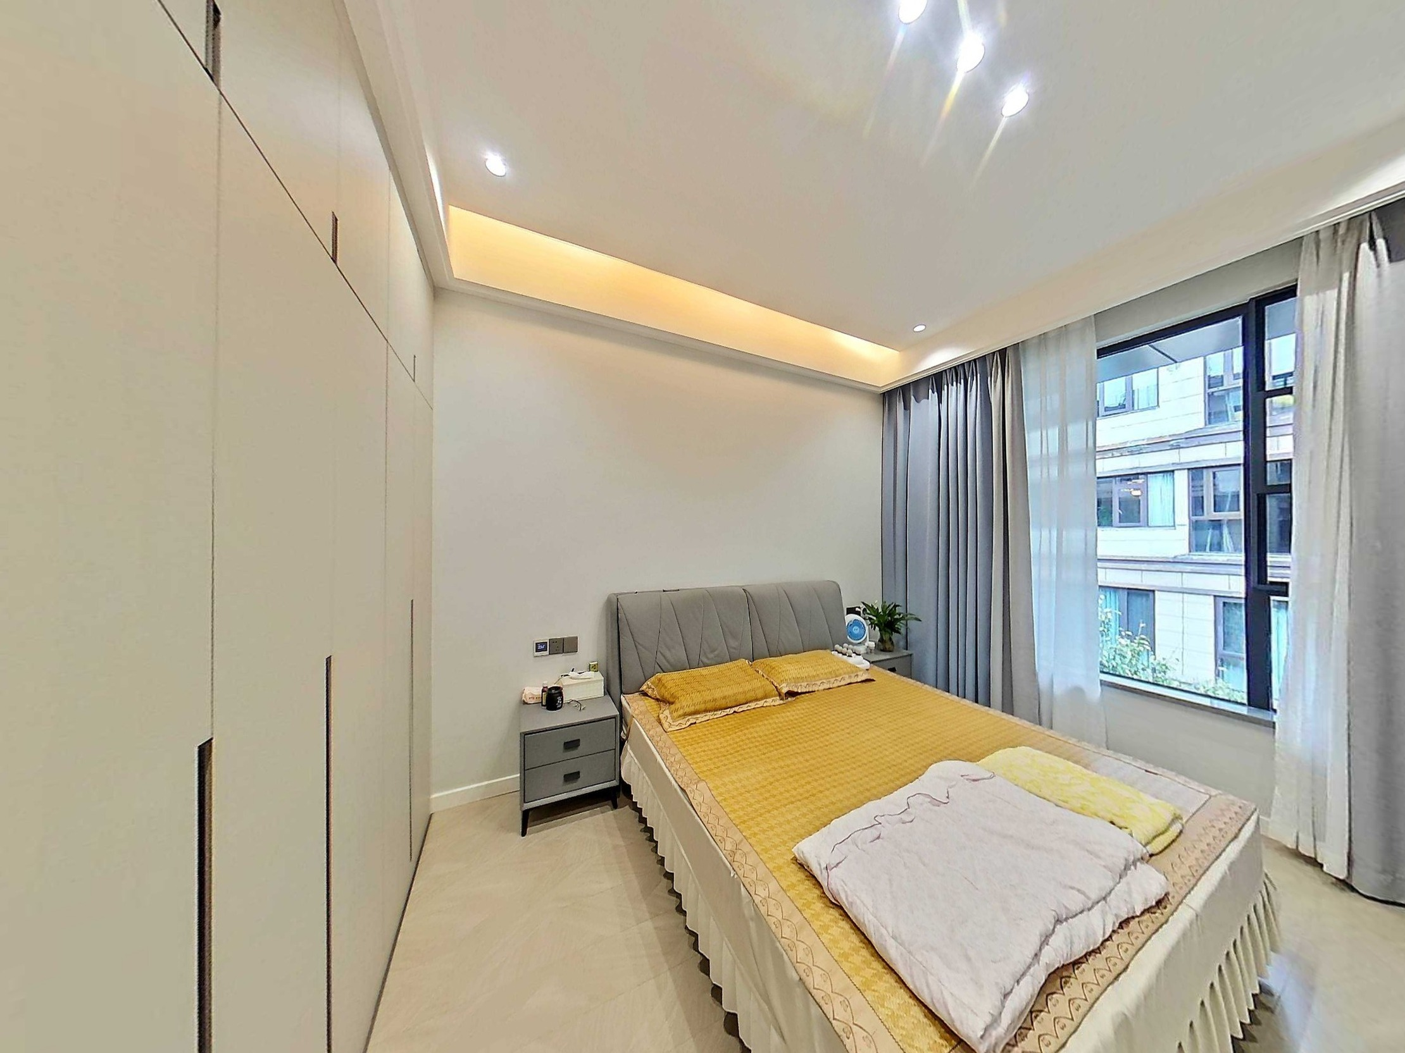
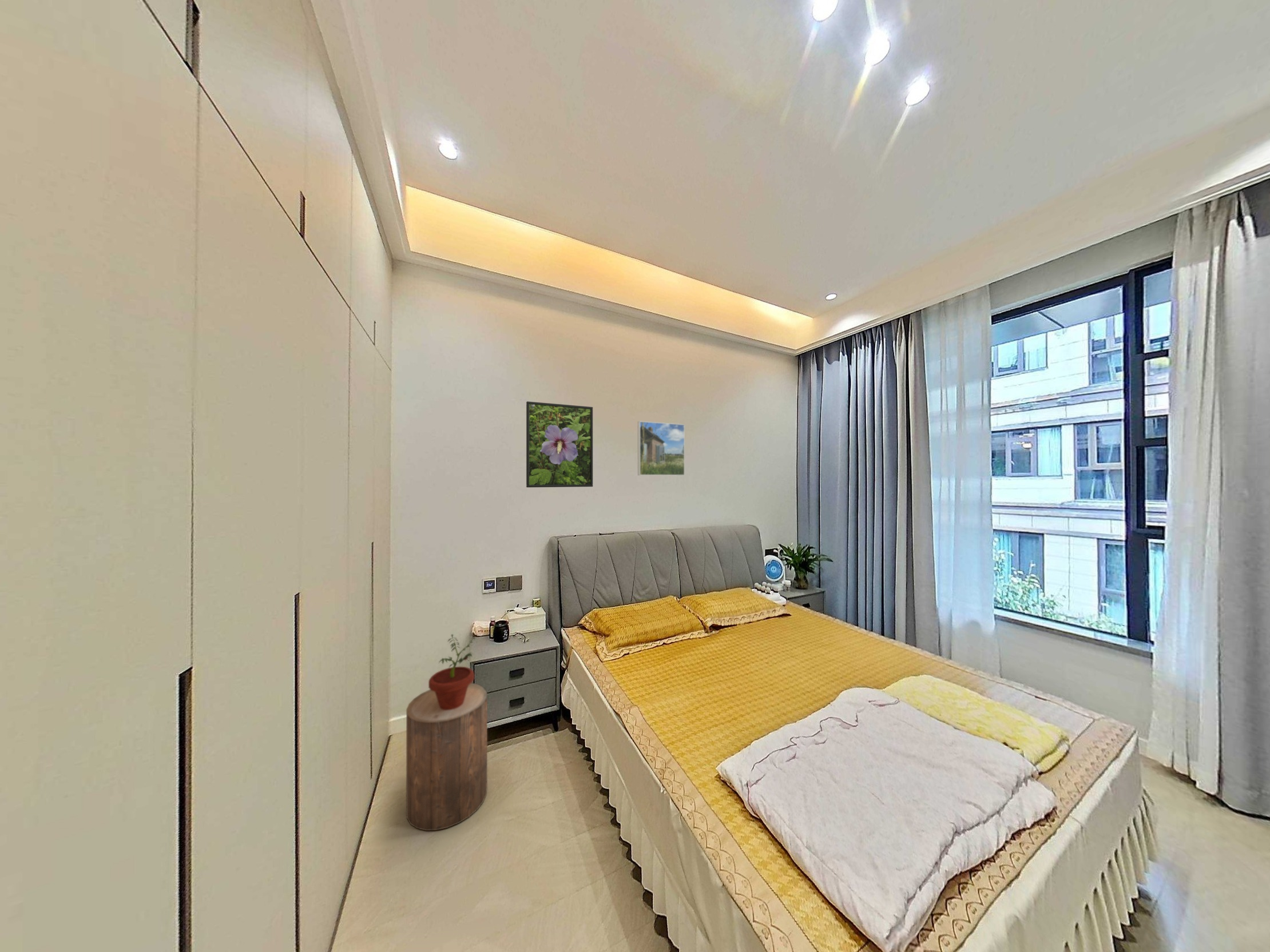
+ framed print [637,421,685,476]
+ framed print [526,401,593,488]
+ potted plant [428,634,478,710]
+ stool [406,682,488,831]
